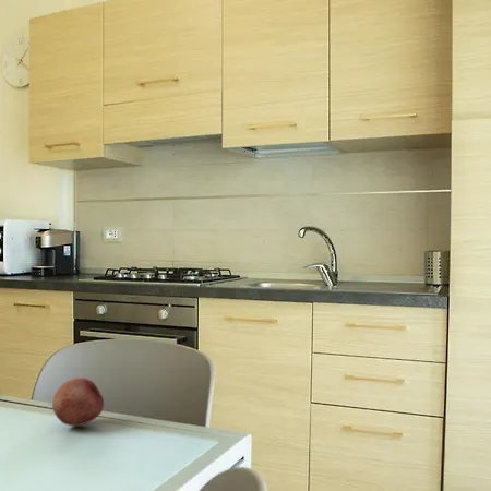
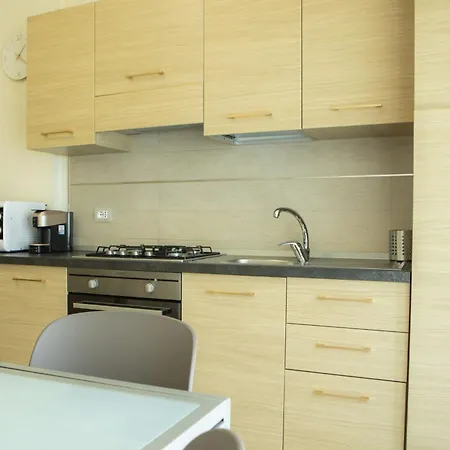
- fruit [51,376,105,427]
